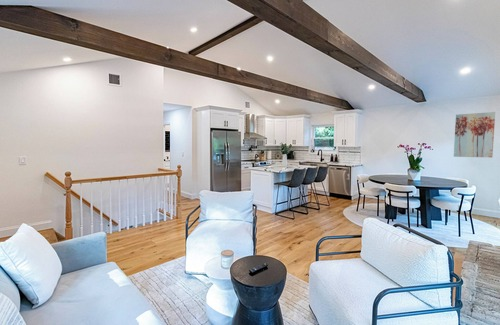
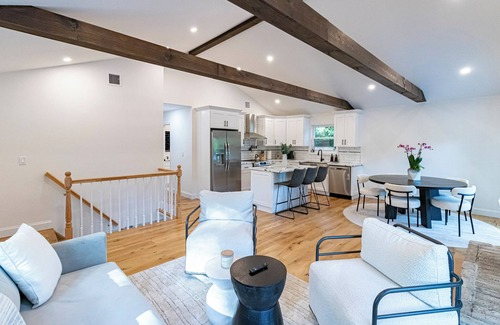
- wall art [453,111,496,159]
